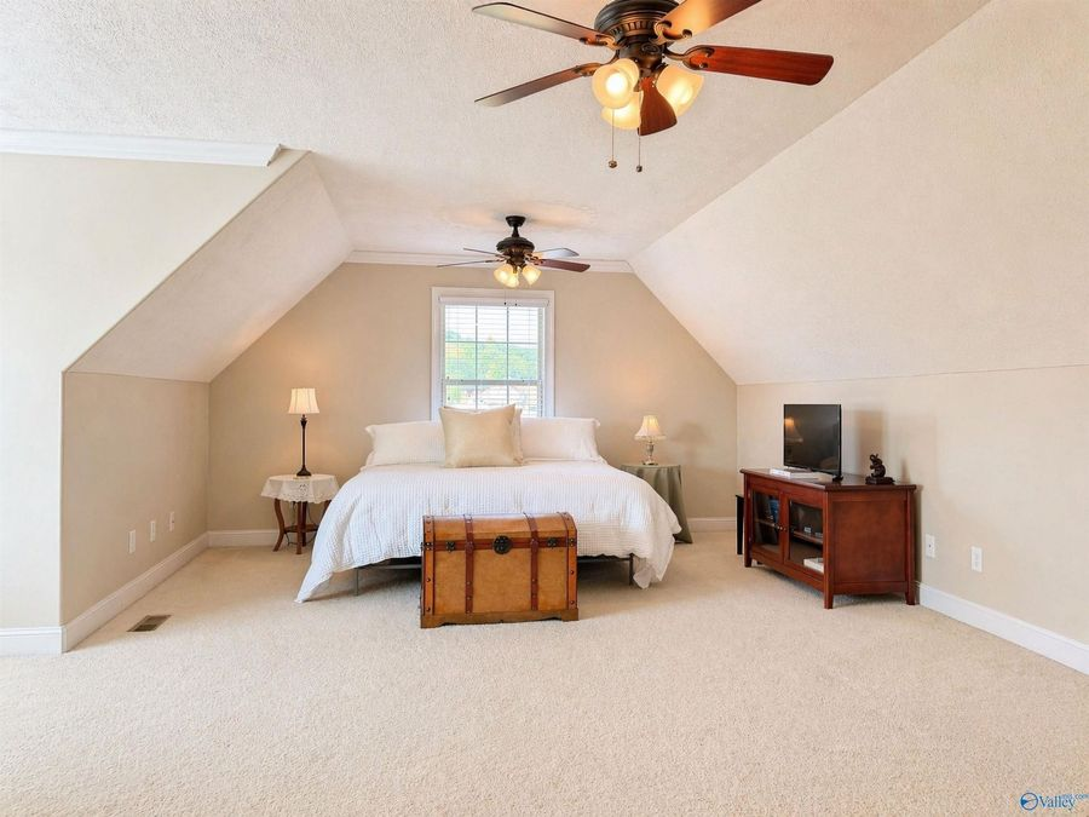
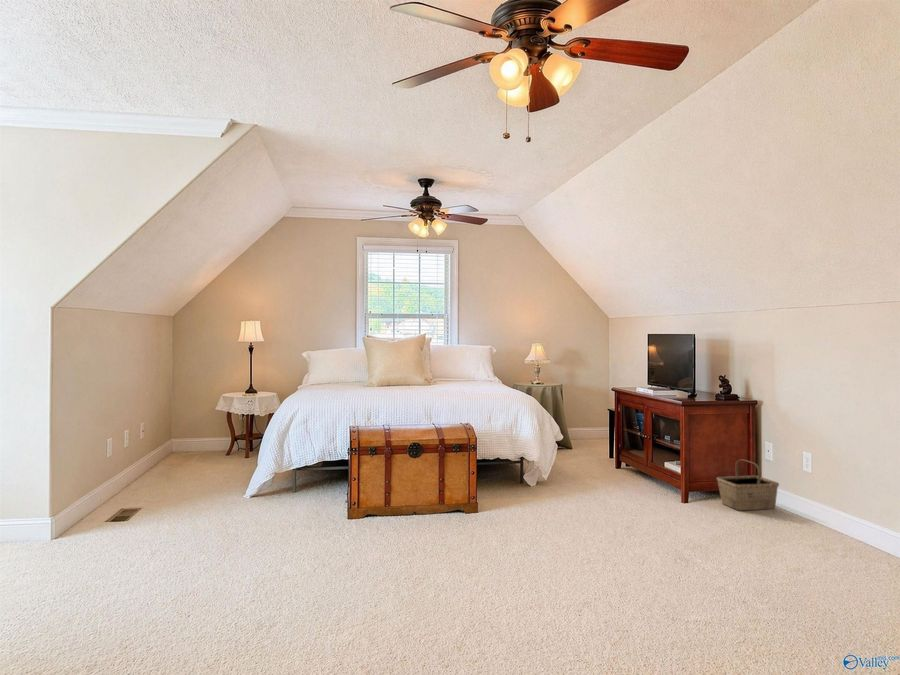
+ basket [716,458,780,512]
